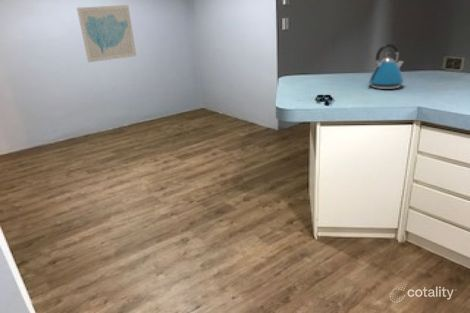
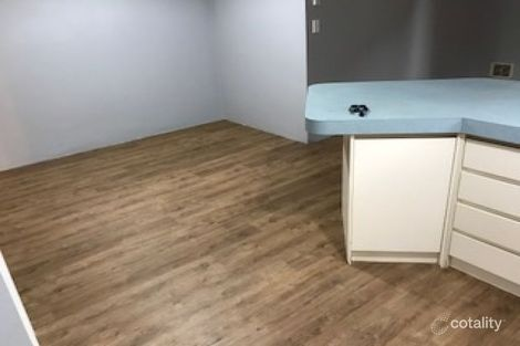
- kettle [367,43,405,90]
- wall art [76,4,137,63]
